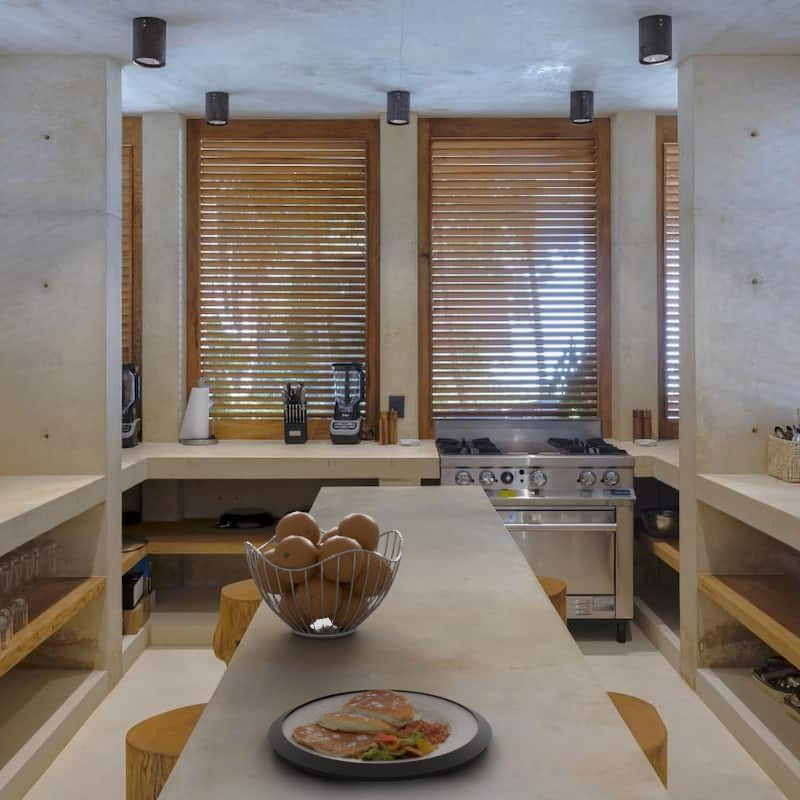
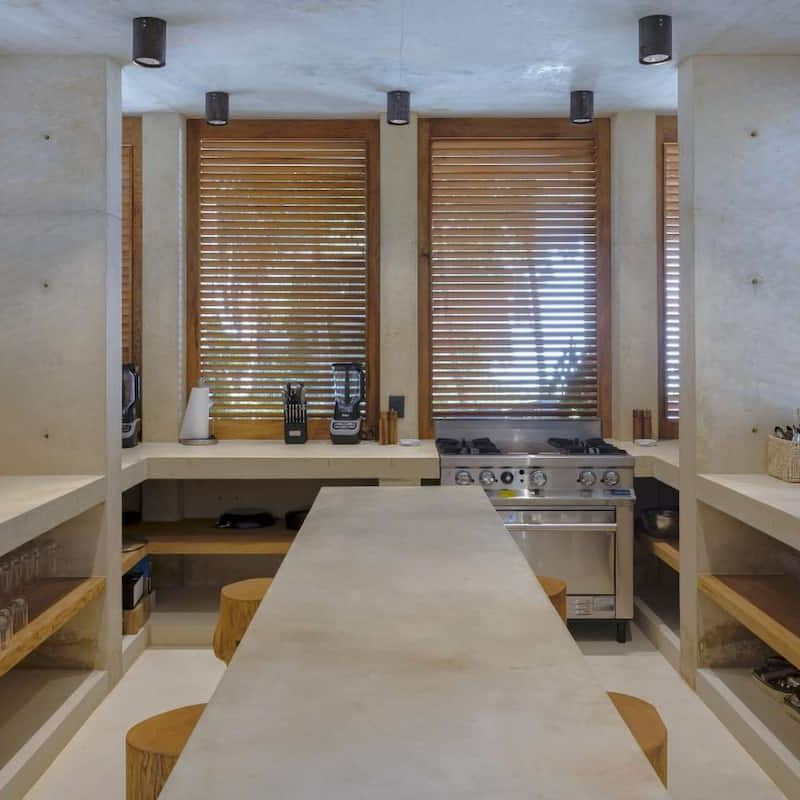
- dish [267,688,493,783]
- fruit basket [243,511,404,640]
